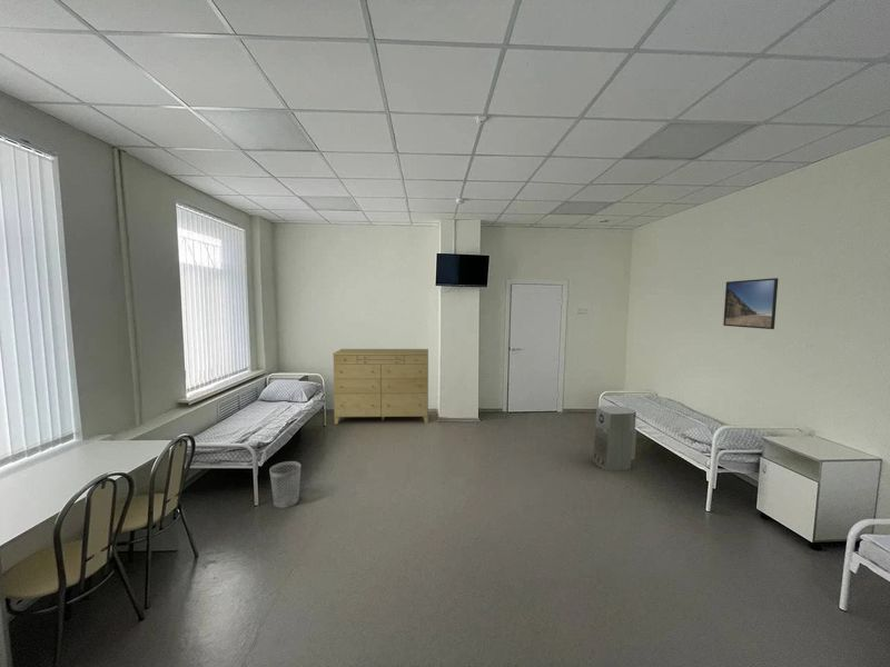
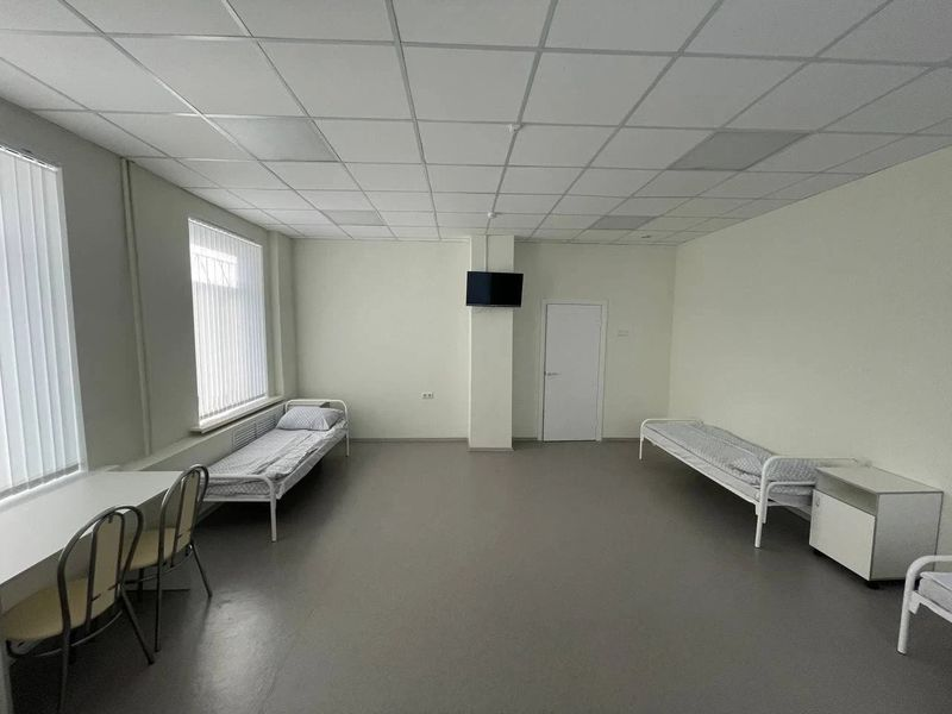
- wastebasket [268,460,301,509]
- air purifier [591,405,637,471]
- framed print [722,277,779,330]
- dresser [332,348,429,425]
